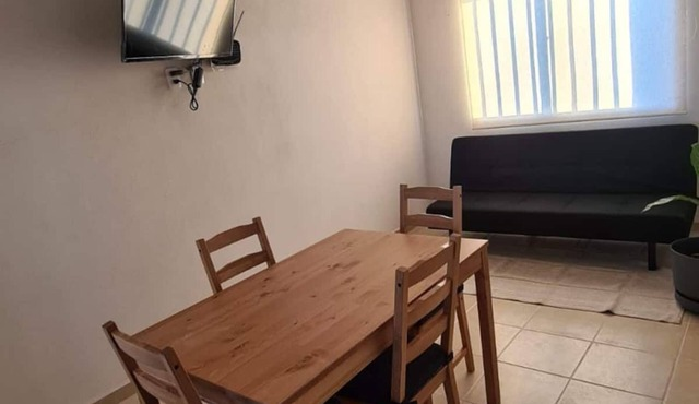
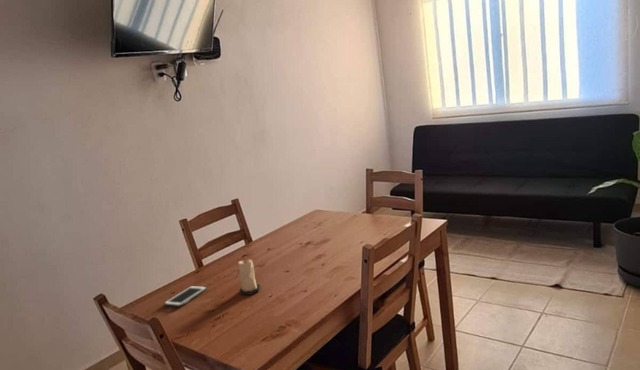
+ candle [237,257,262,296]
+ cell phone [163,285,208,308]
